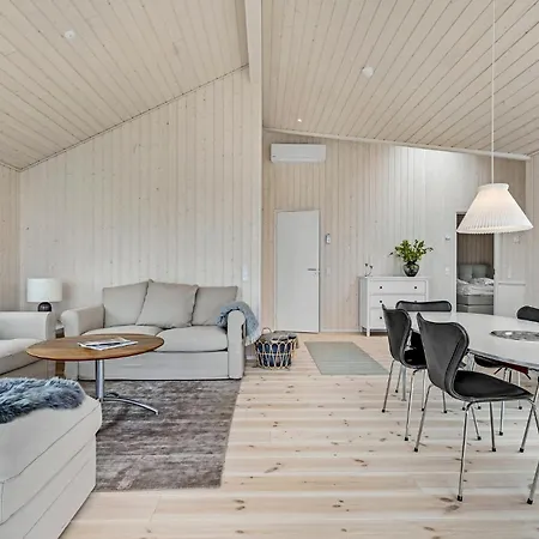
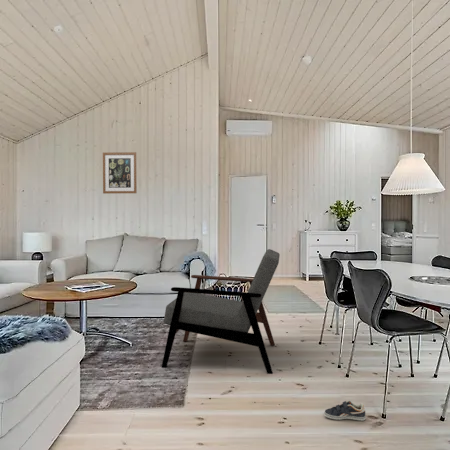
+ wall art [102,151,138,195]
+ armchair [161,248,281,375]
+ sneaker [323,400,366,422]
